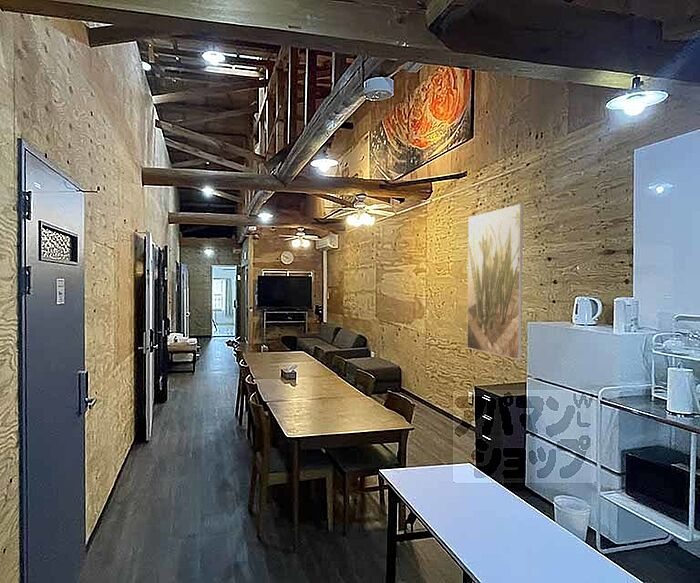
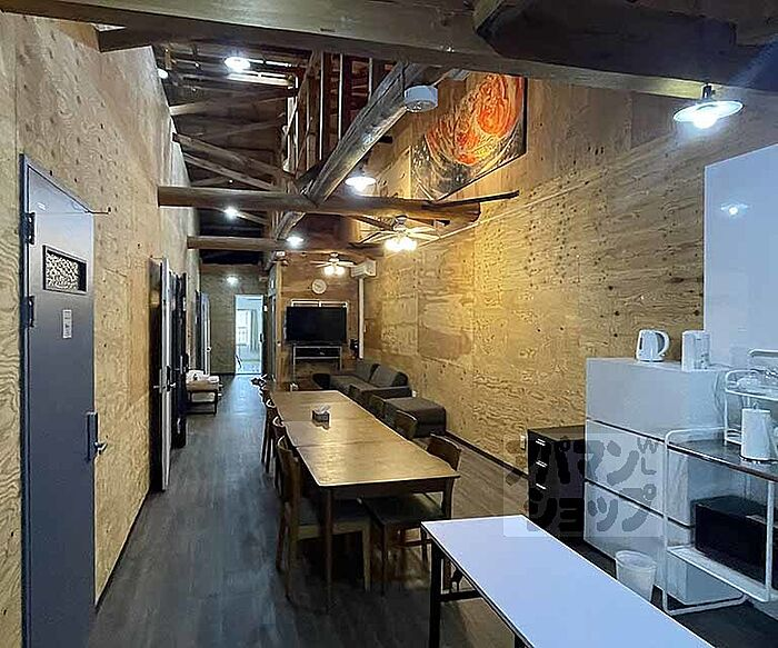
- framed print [466,203,524,361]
